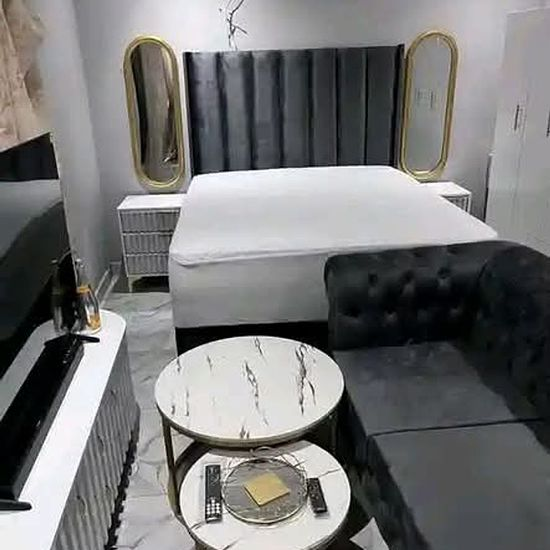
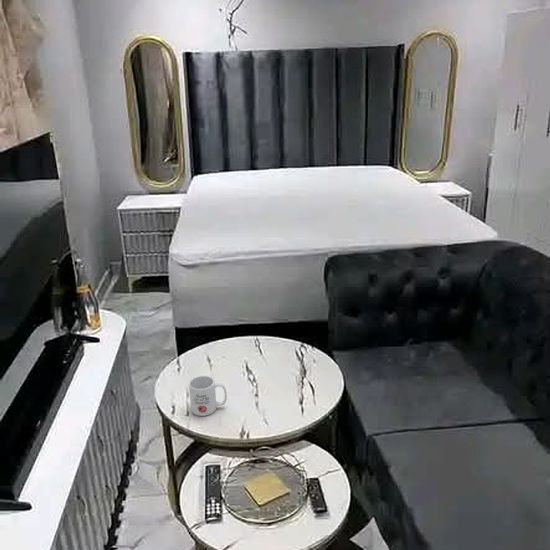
+ mug [188,375,228,417]
